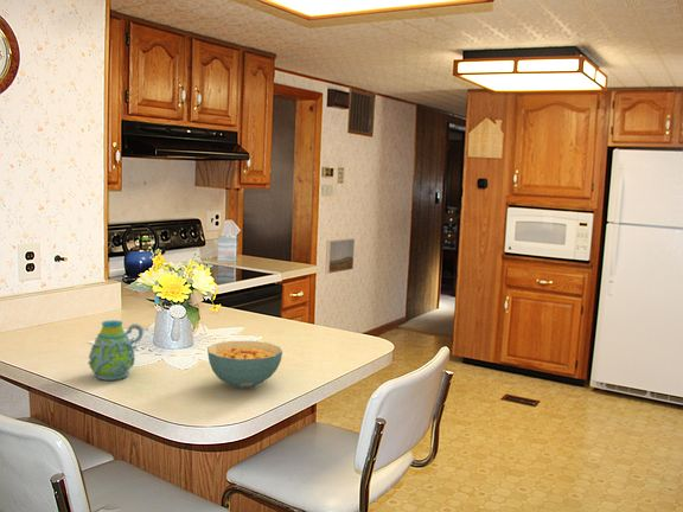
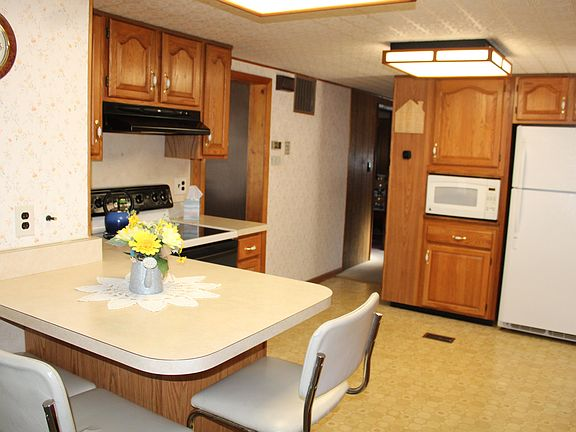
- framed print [324,237,356,275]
- cereal bowl [206,340,283,390]
- mug [87,319,145,382]
